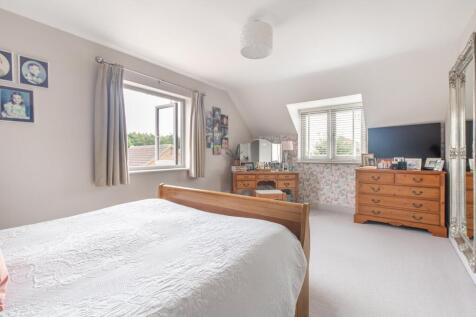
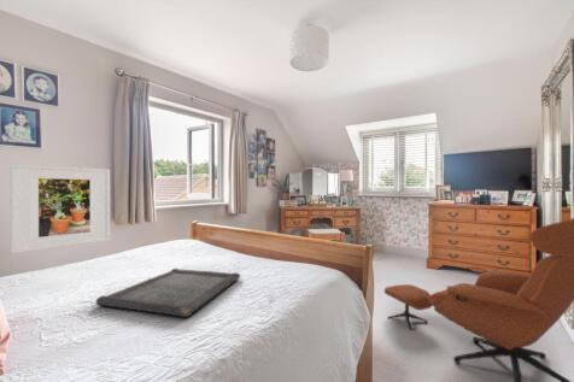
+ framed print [8,163,111,254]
+ armchair [383,217,574,382]
+ serving tray [94,268,241,318]
